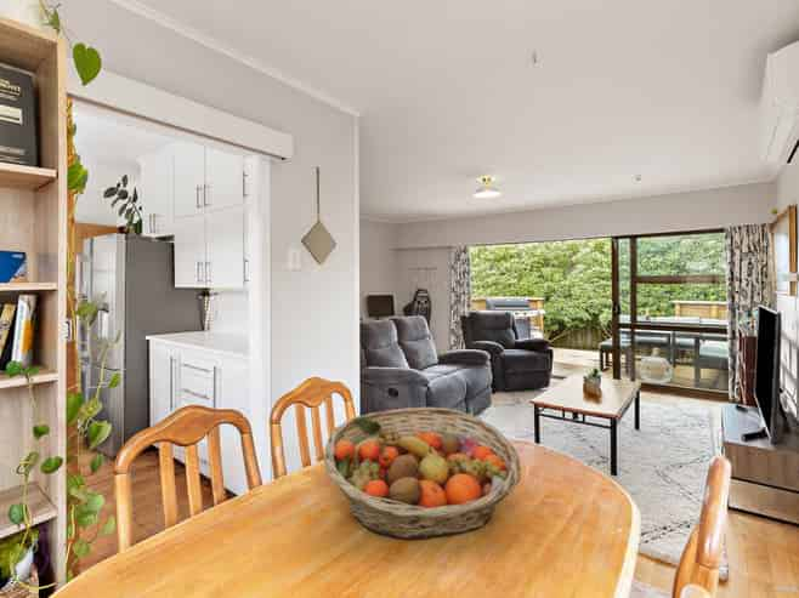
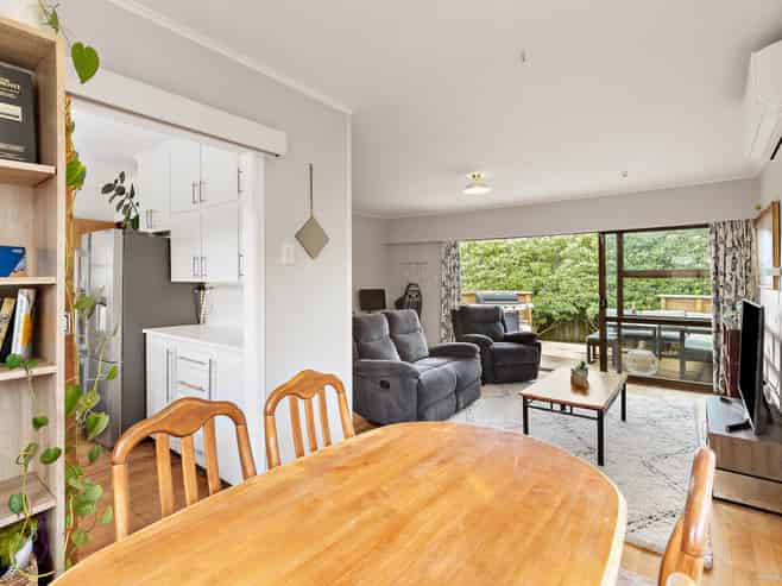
- fruit basket [323,406,522,541]
